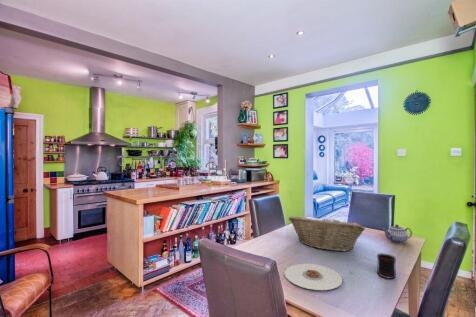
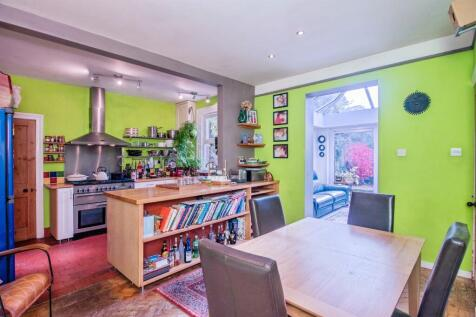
- plate [284,263,343,291]
- mug [376,252,397,280]
- teapot [382,224,413,244]
- fruit basket [287,216,366,252]
